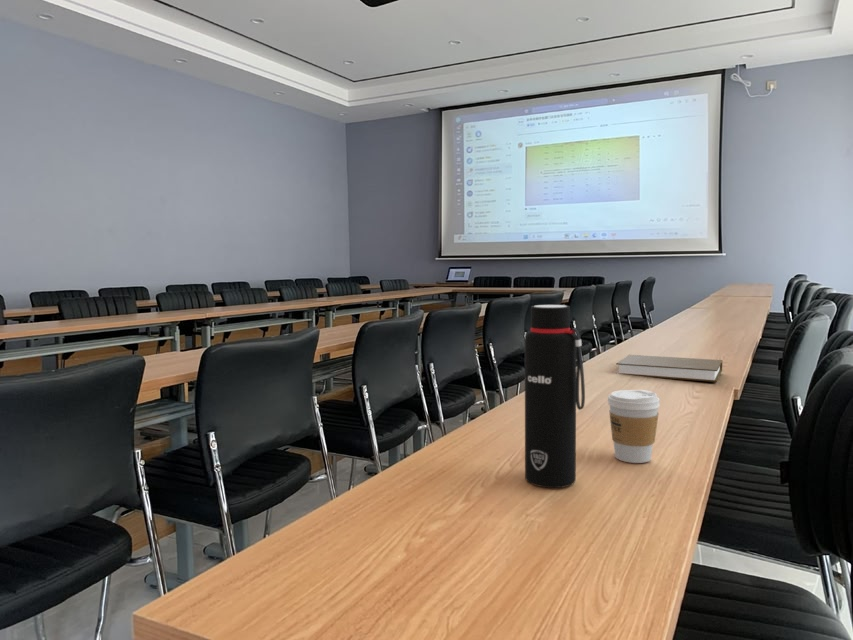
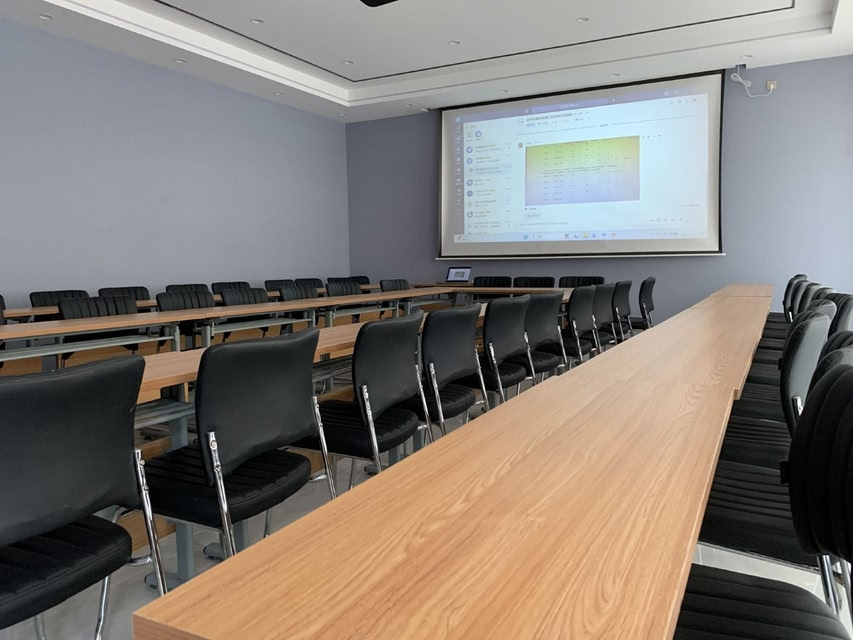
- coffee cup [607,389,661,464]
- water bottle [524,304,586,489]
- book [615,354,723,383]
